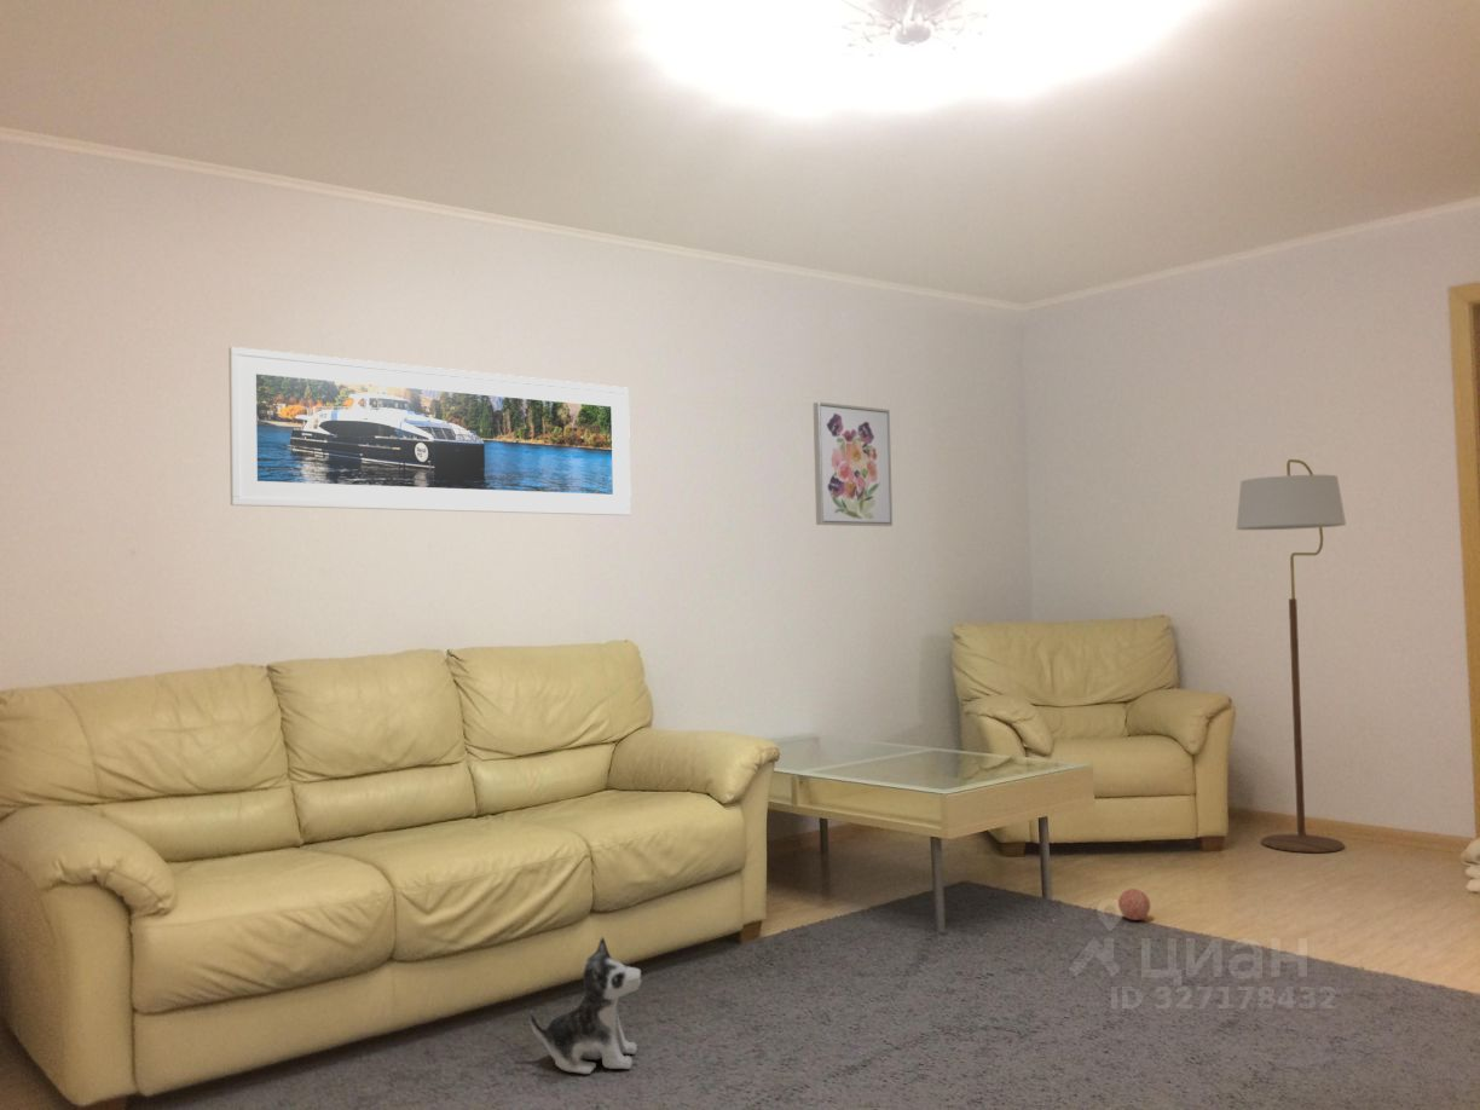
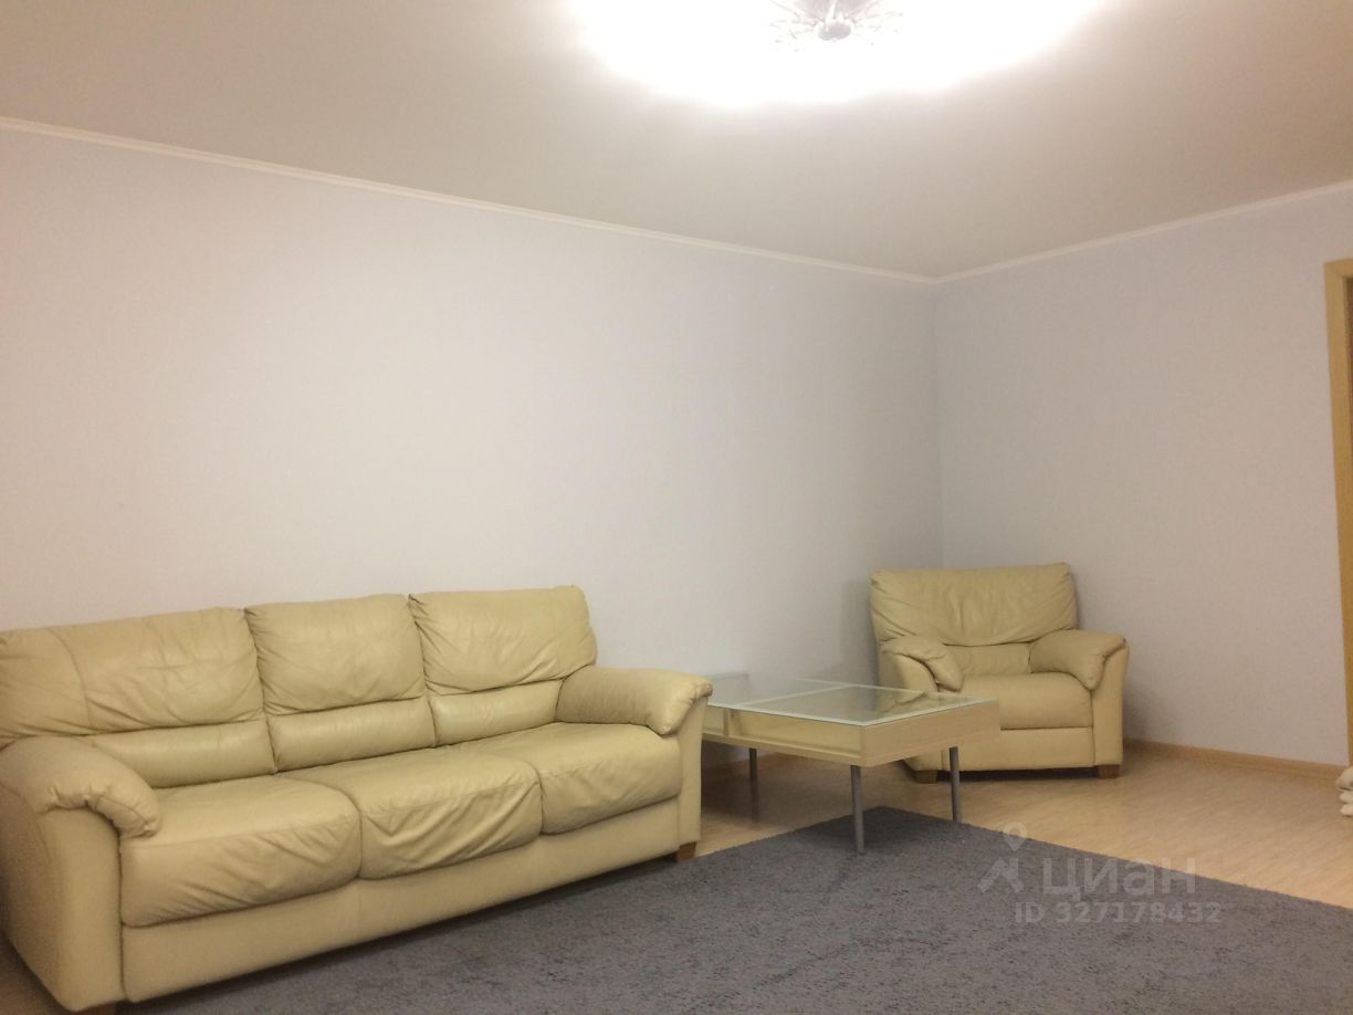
- decorative ball [1117,888,1151,921]
- floor lamp [1236,458,1347,854]
- plush toy [528,936,643,1075]
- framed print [227,346,632,516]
- wall art [813,401,894,527]
